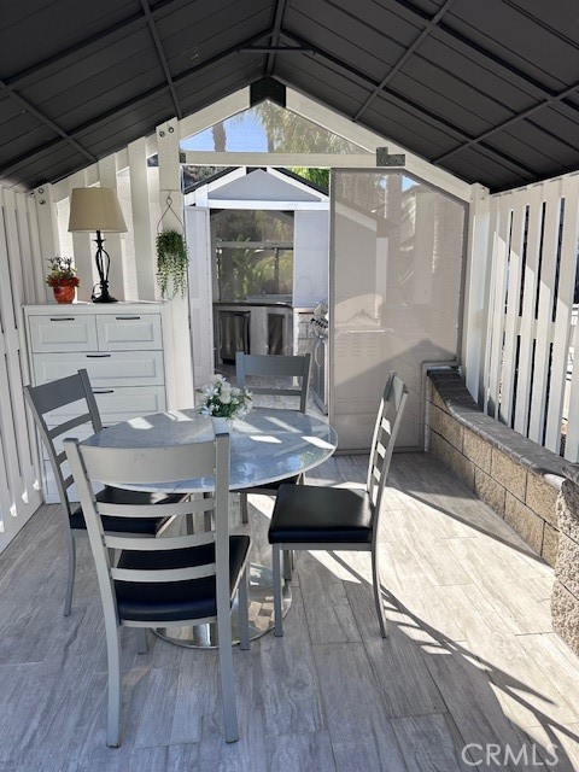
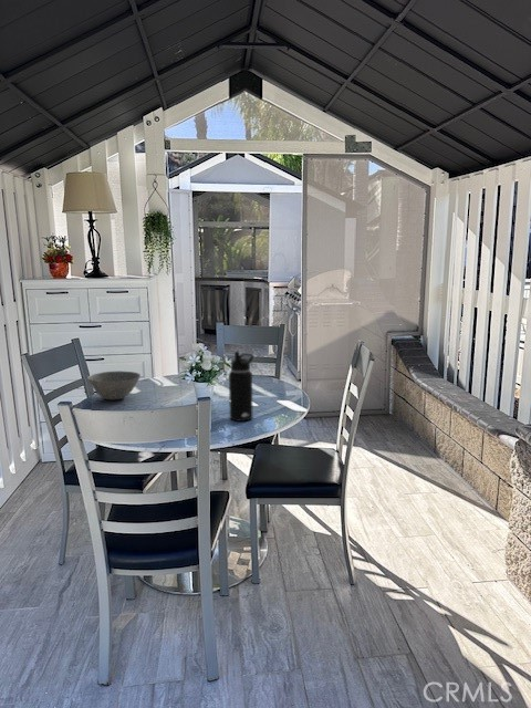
+ bowl [86,371,142,400]
+ water bottle [228,351,254,423]
